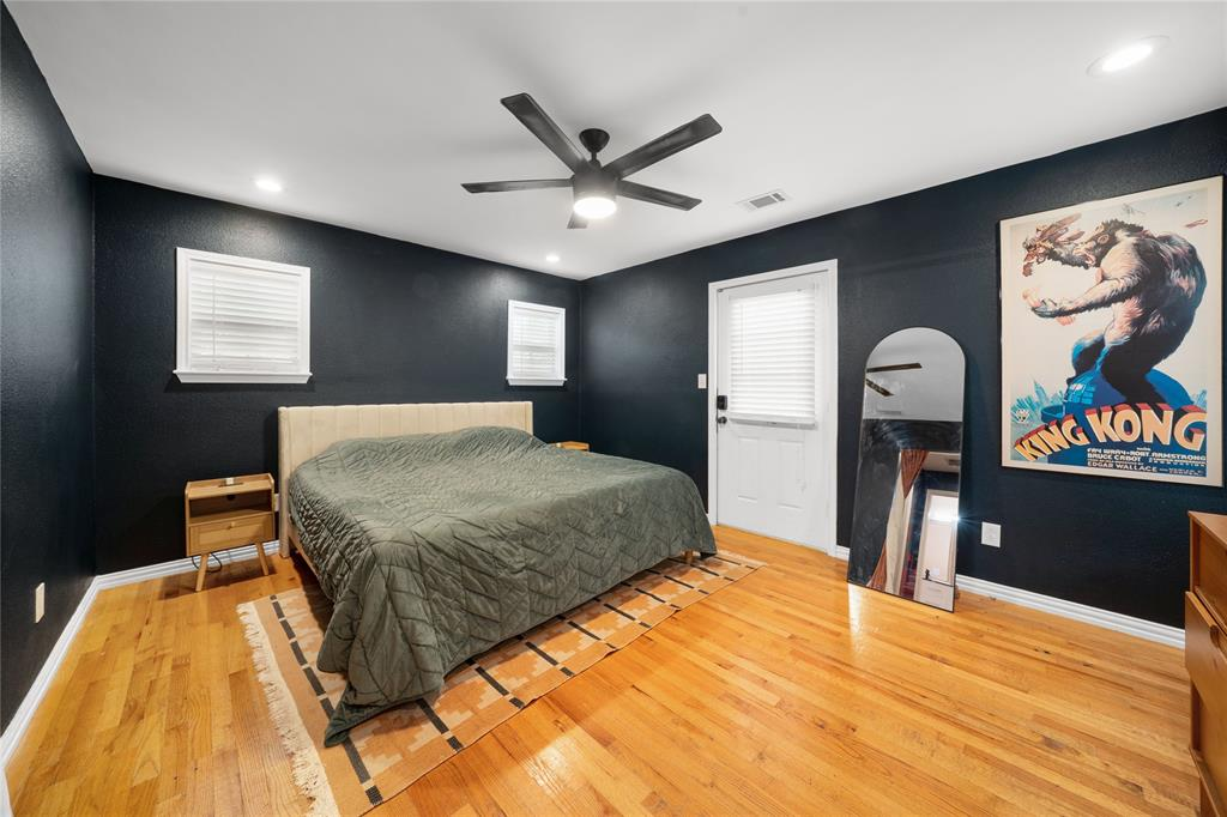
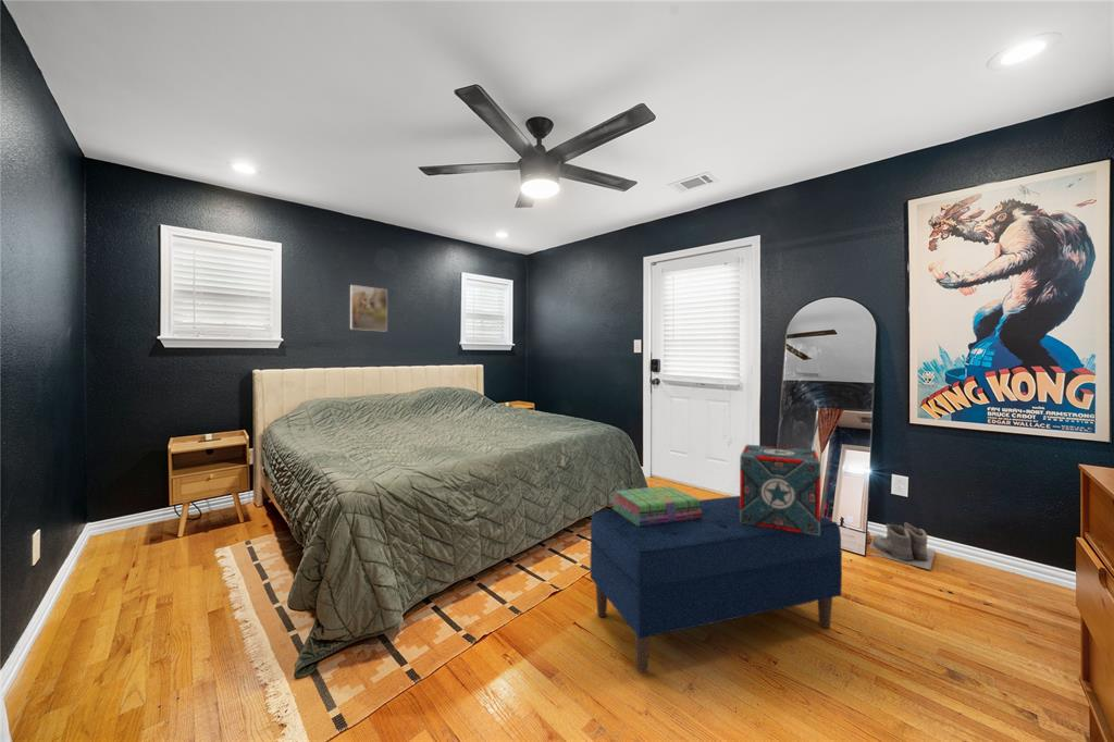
+ stack of books [611,485,703,527]
+ boots [868,521,937,570]
+ bench [590,495,843,673]
+ decorative box [739,444,821,535]
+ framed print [349,284,388,333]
